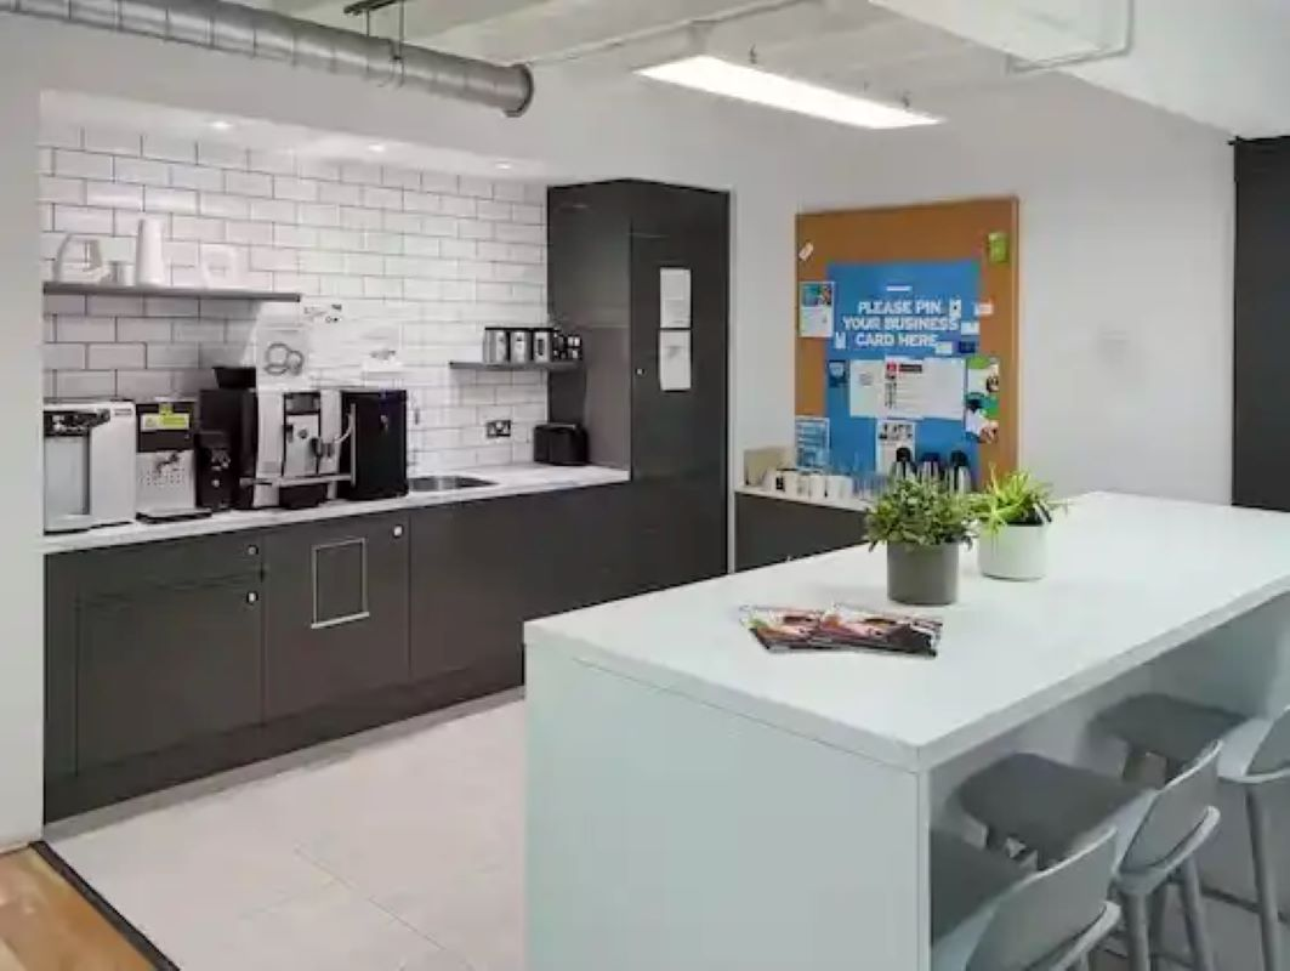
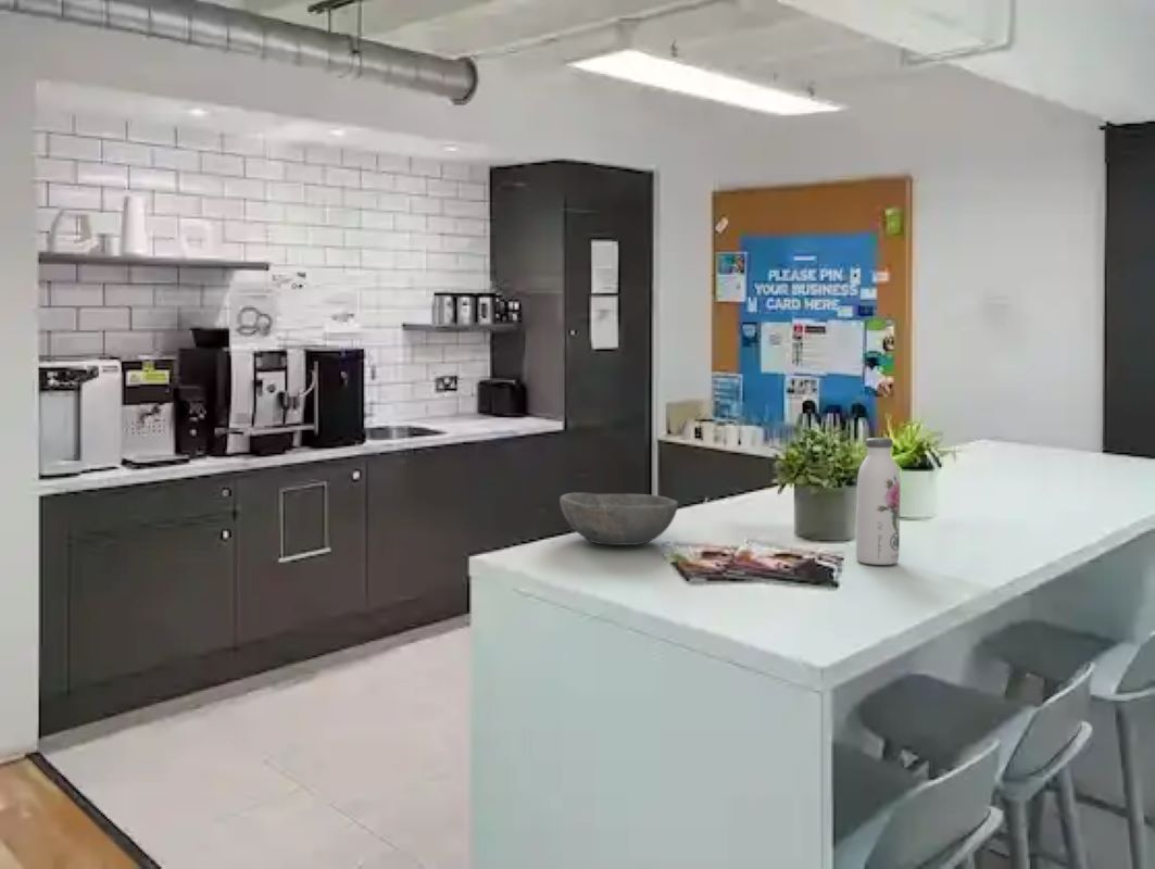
+ water bottle [855,437,901,566]
+ bowl [558,491,679,546]
